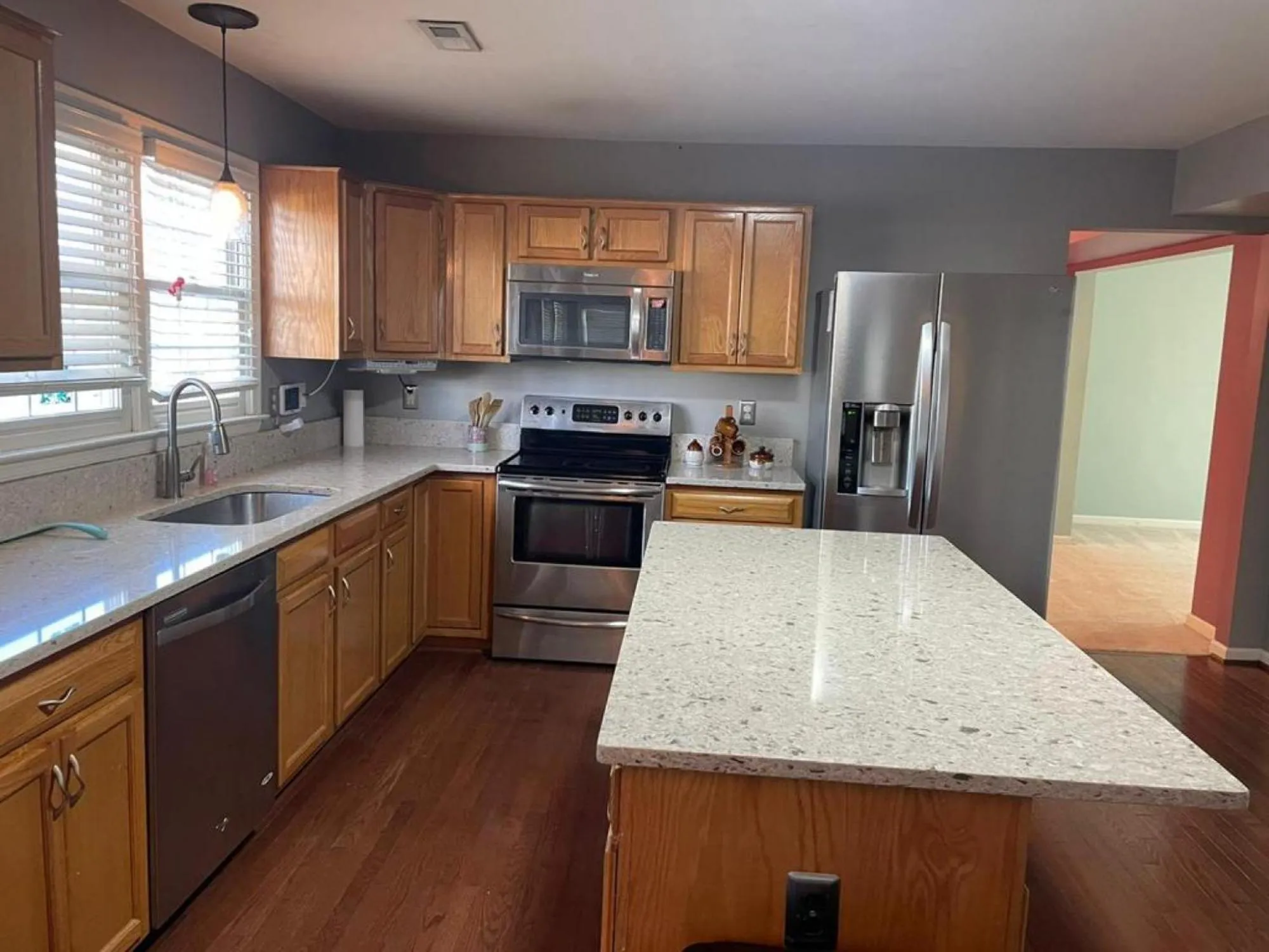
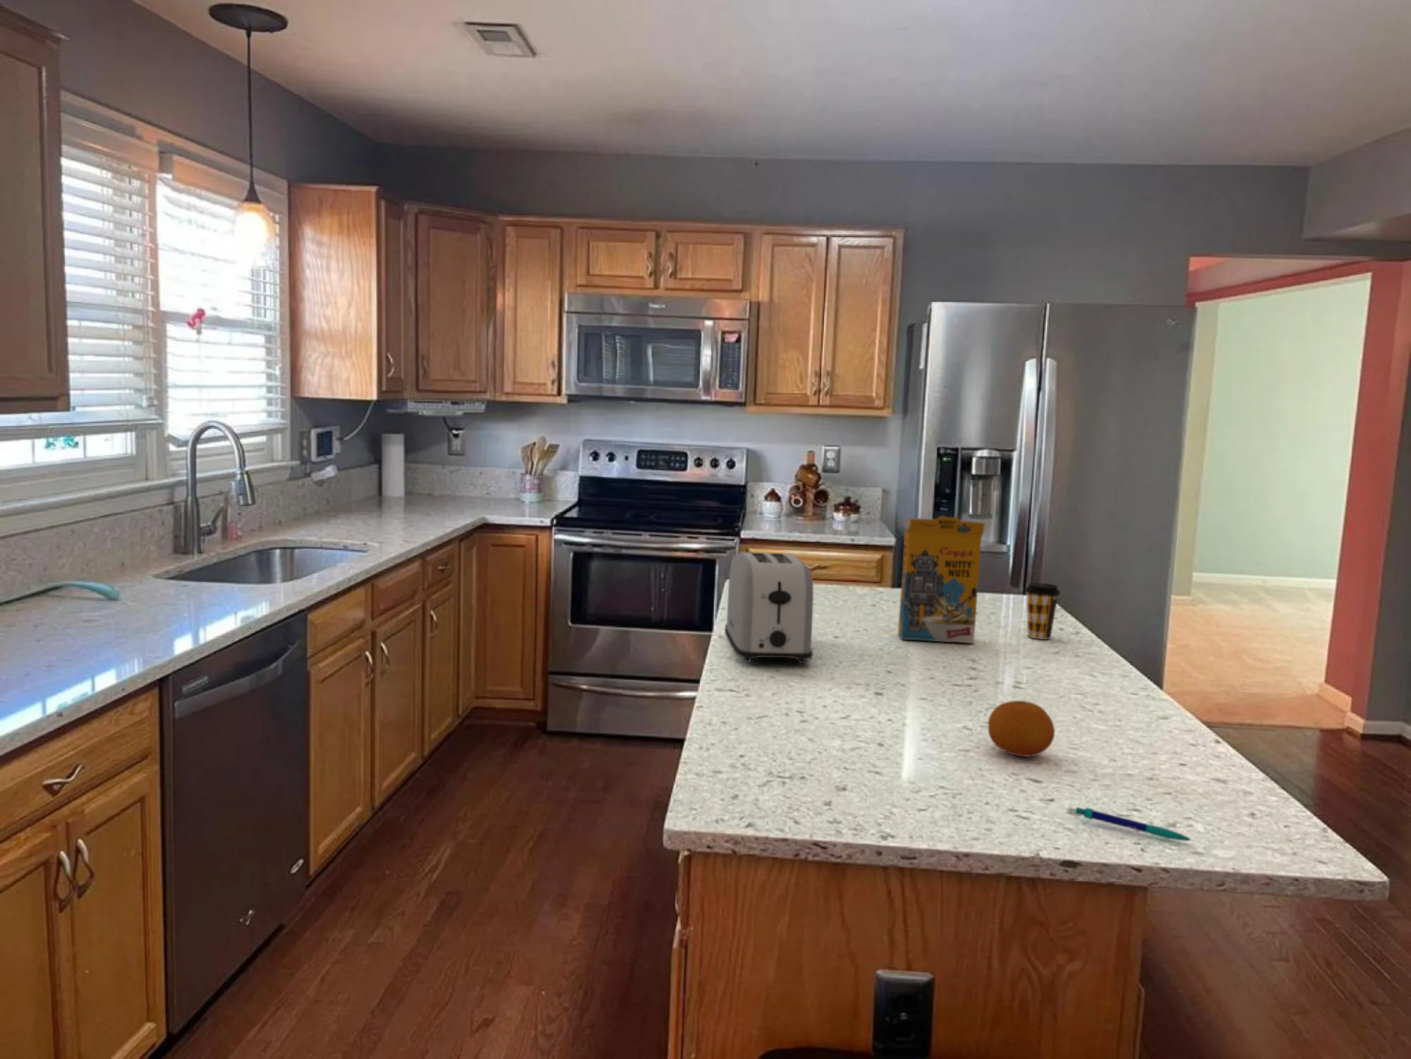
+ cereal box [893,516,993,644]
+ toaster [724,551,814,664]
+ pen [1075,806,1194,842]
+ coffee cup [1024,582,1061,640]
+ fruit [987,700,1055,758]
